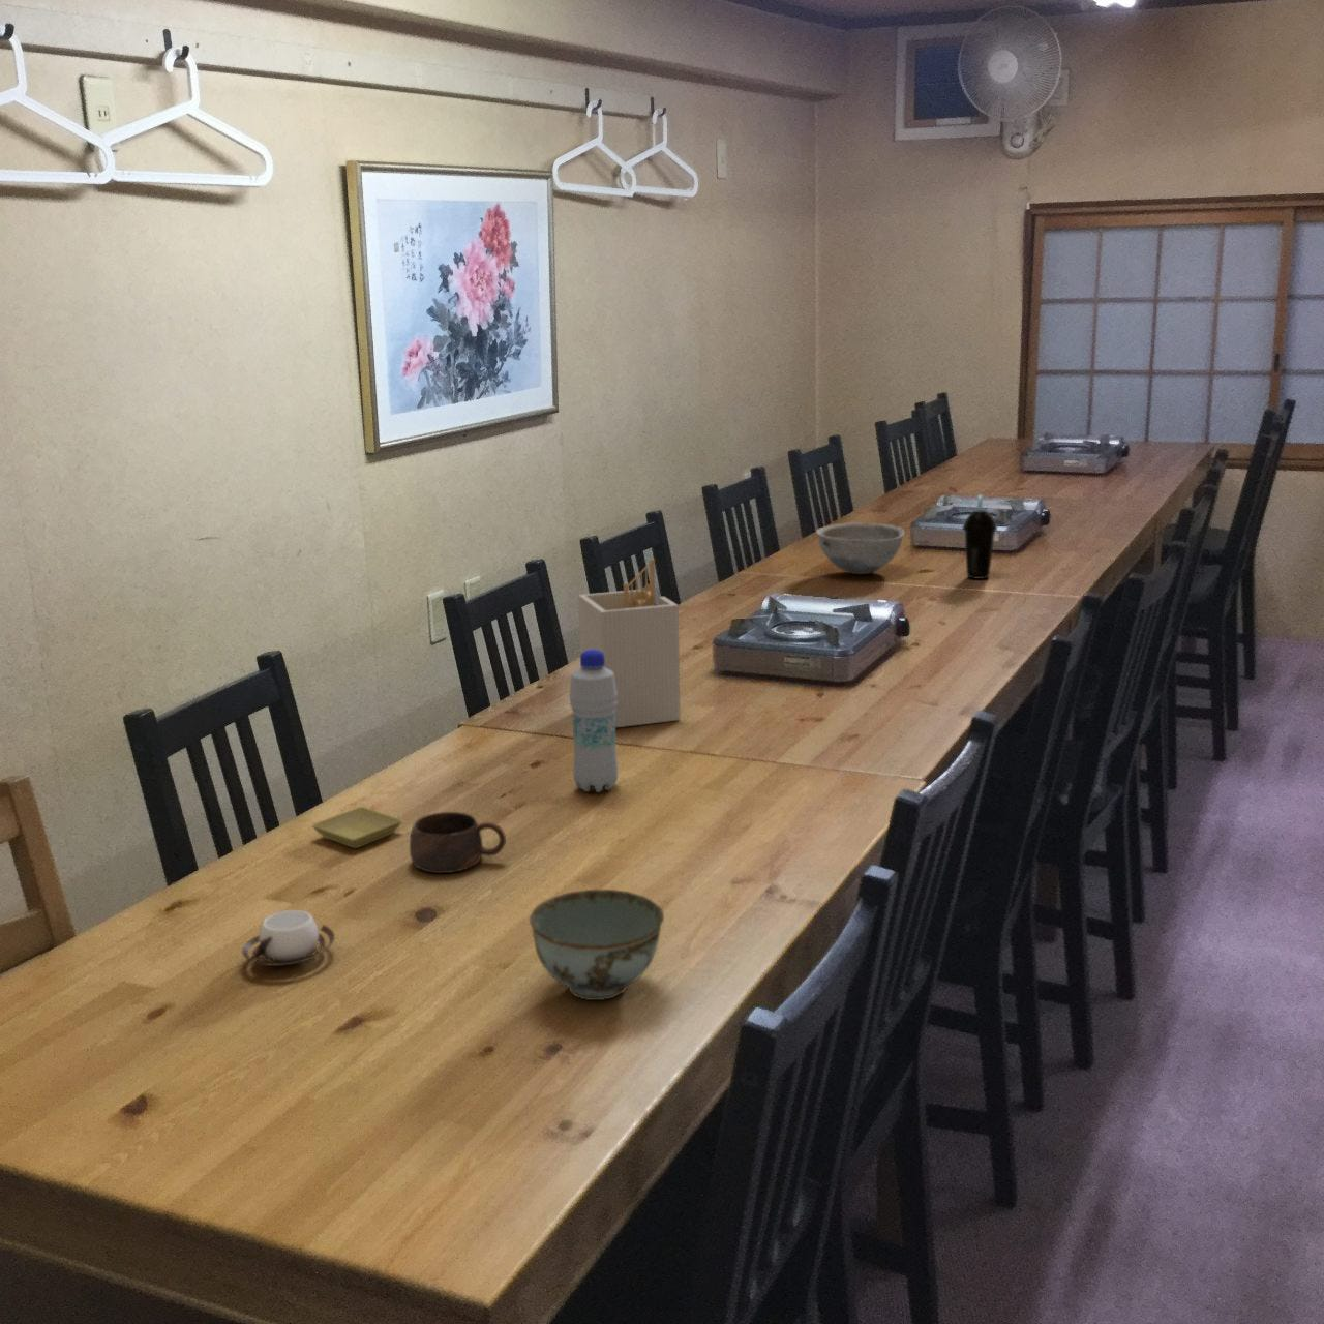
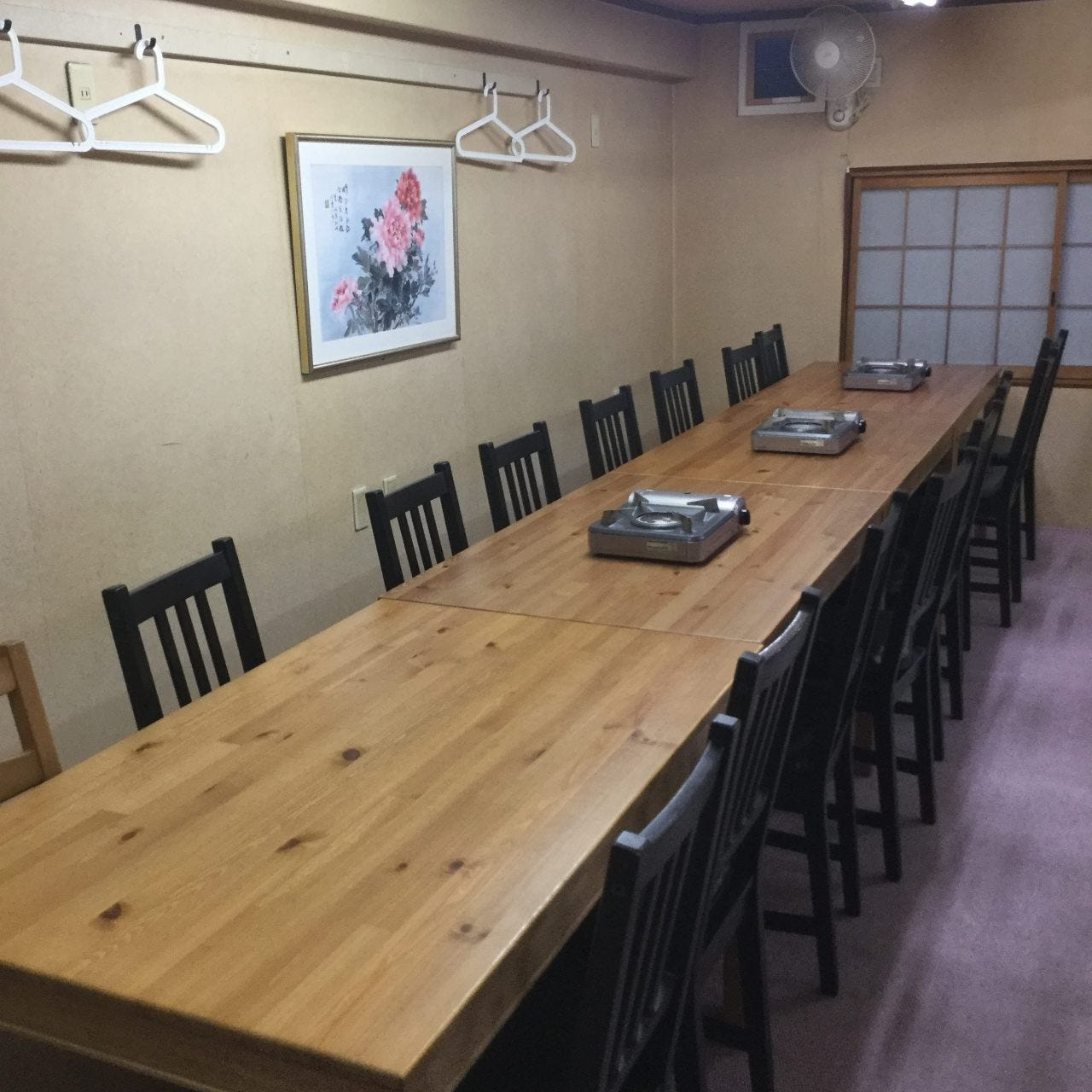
- cup [241,909,336,968]
- cup [961,495,998,581]
- cup [409,811,507,874]
- bowl [815,521,904,575]
- saucer [312,806,404,849]
- bottle [567,650,620,793]
- utensil holder [577,558,681,729]
- bowl [529,889,666,1001]
